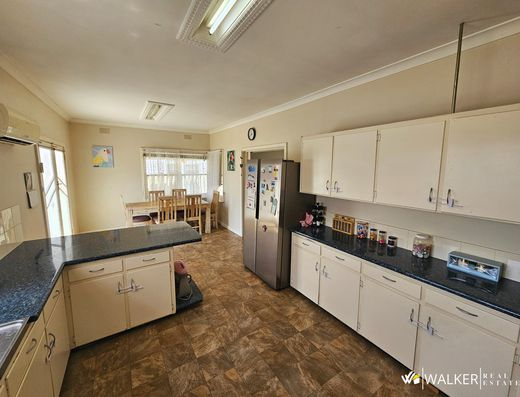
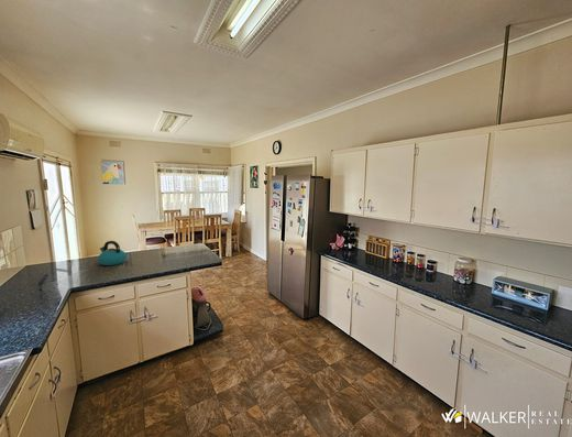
+ kettle [97,240,128,266]
